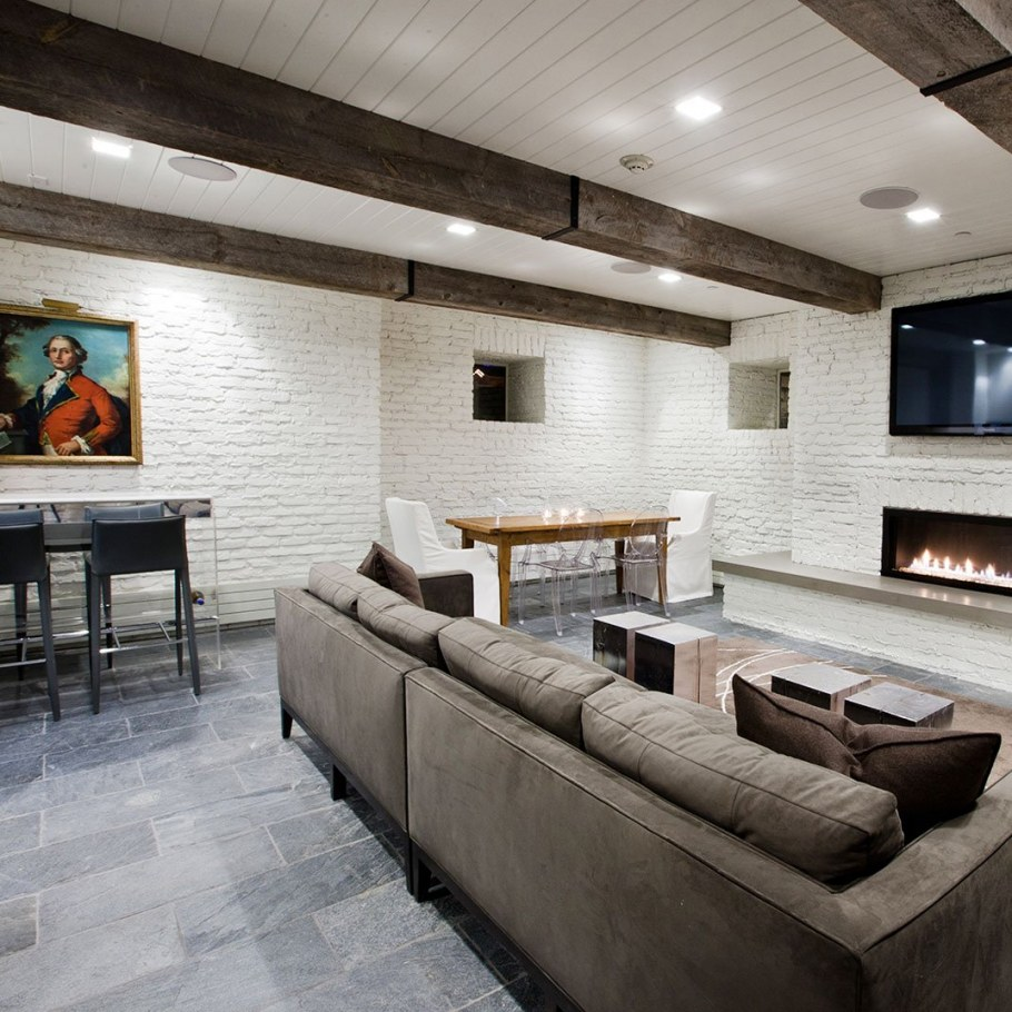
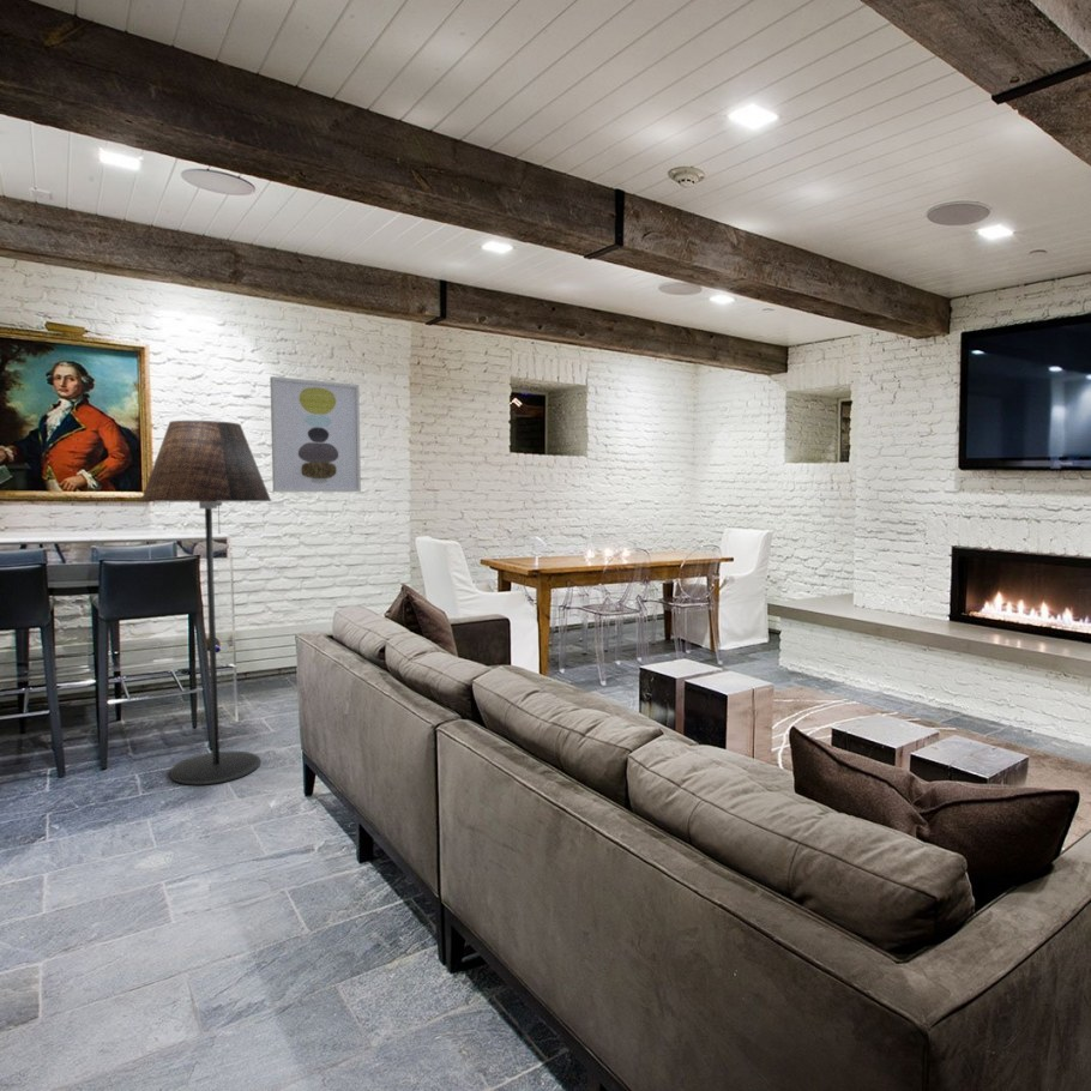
+ floor lamp [140,420,272,785]
+ wall art [269,375,362,493]
